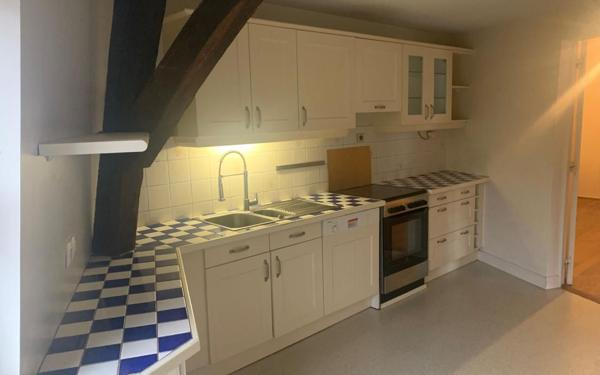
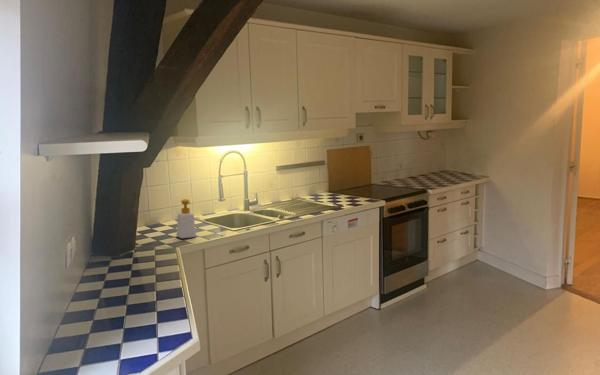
+ soap bottle [176,198,197,239]
